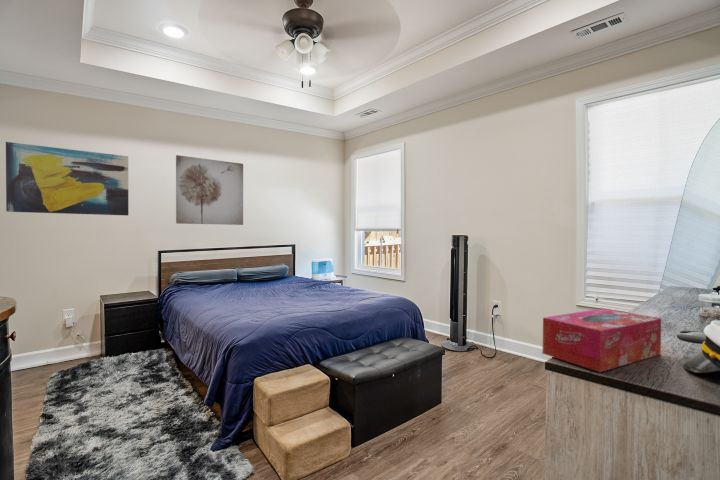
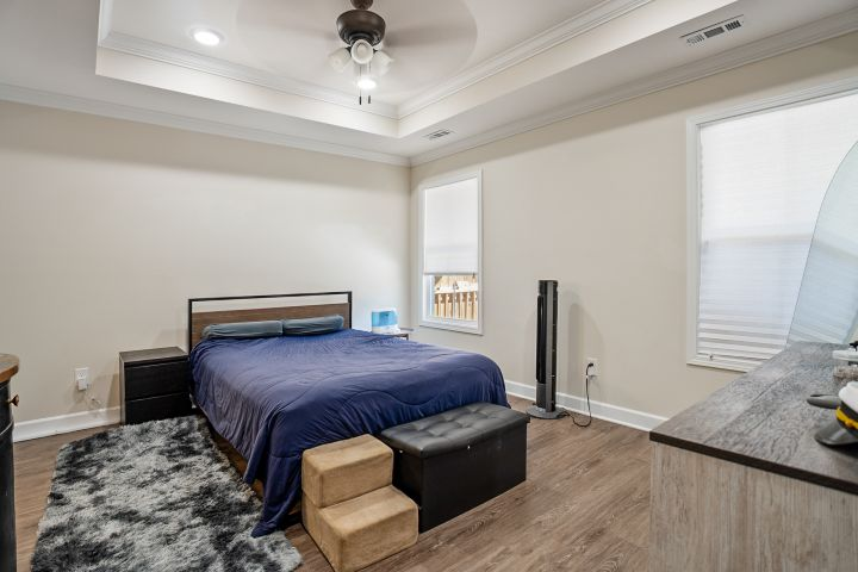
- wall art [175,154,244,226]
- tissue box [541,307,662,373]
- wall art [5,141,129,217]
